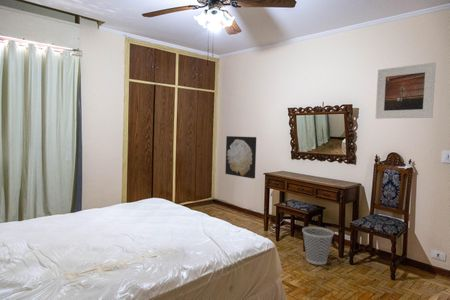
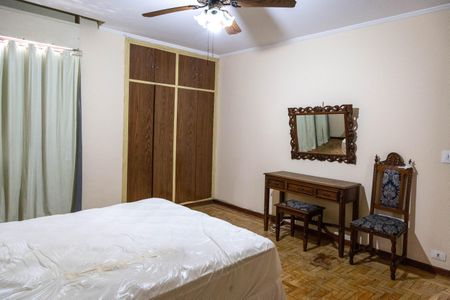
- wastebasket [301,226,335,266]
- wall art [224,135,257,180]
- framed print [375,62,437,120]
